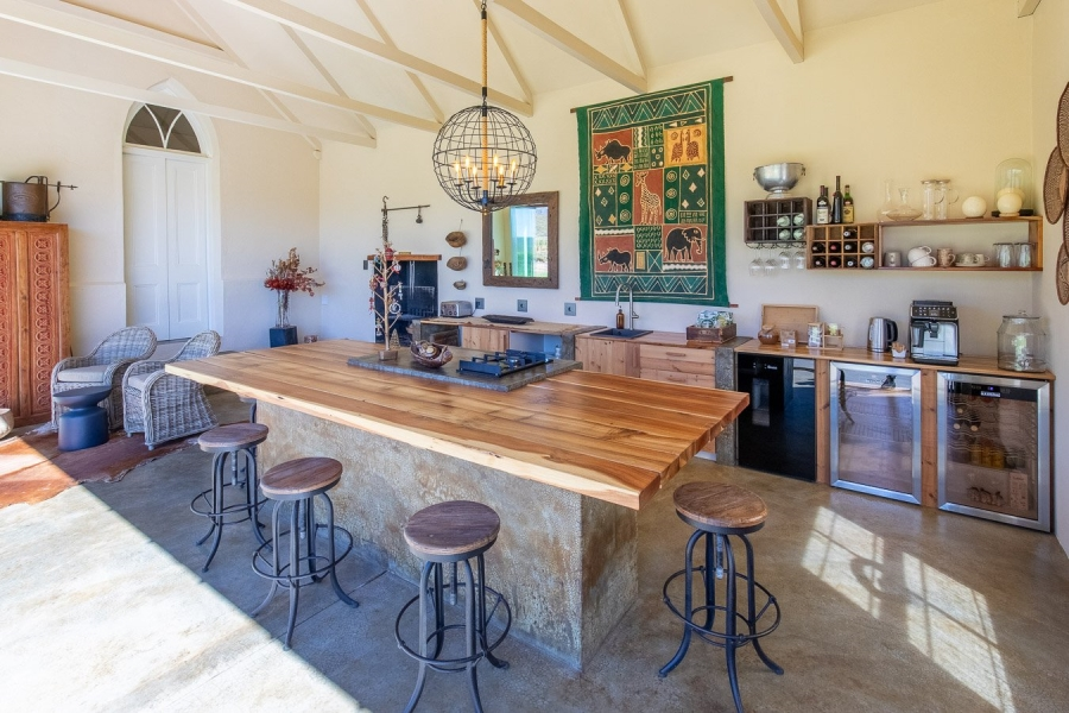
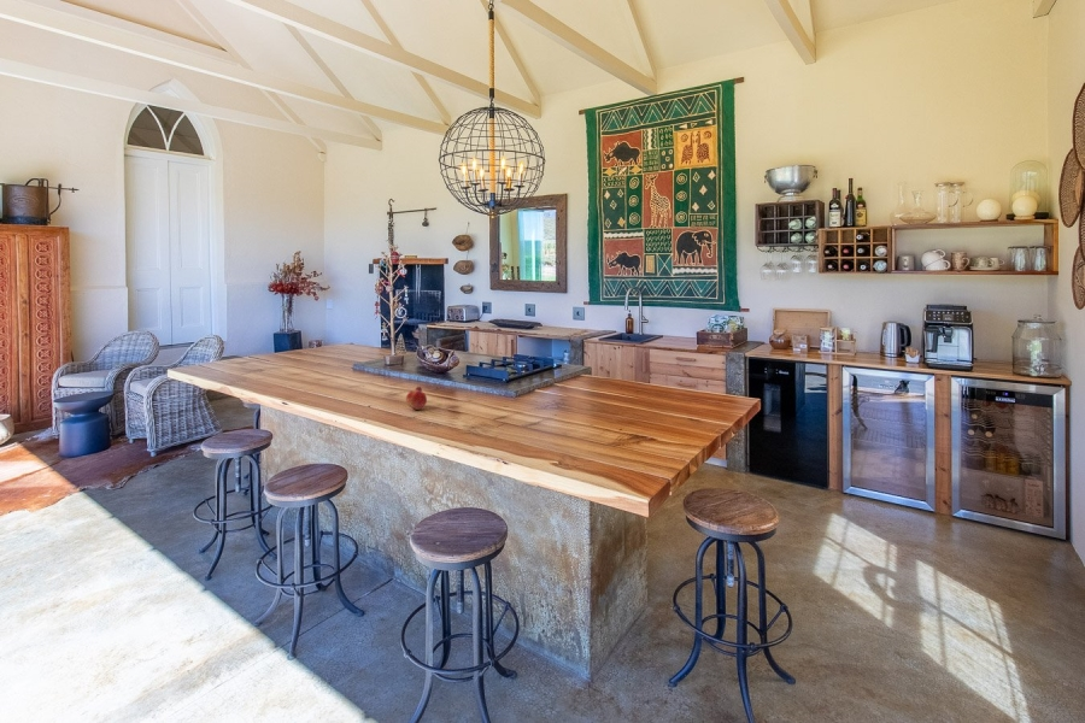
+ fruit [405,386,428,411]
